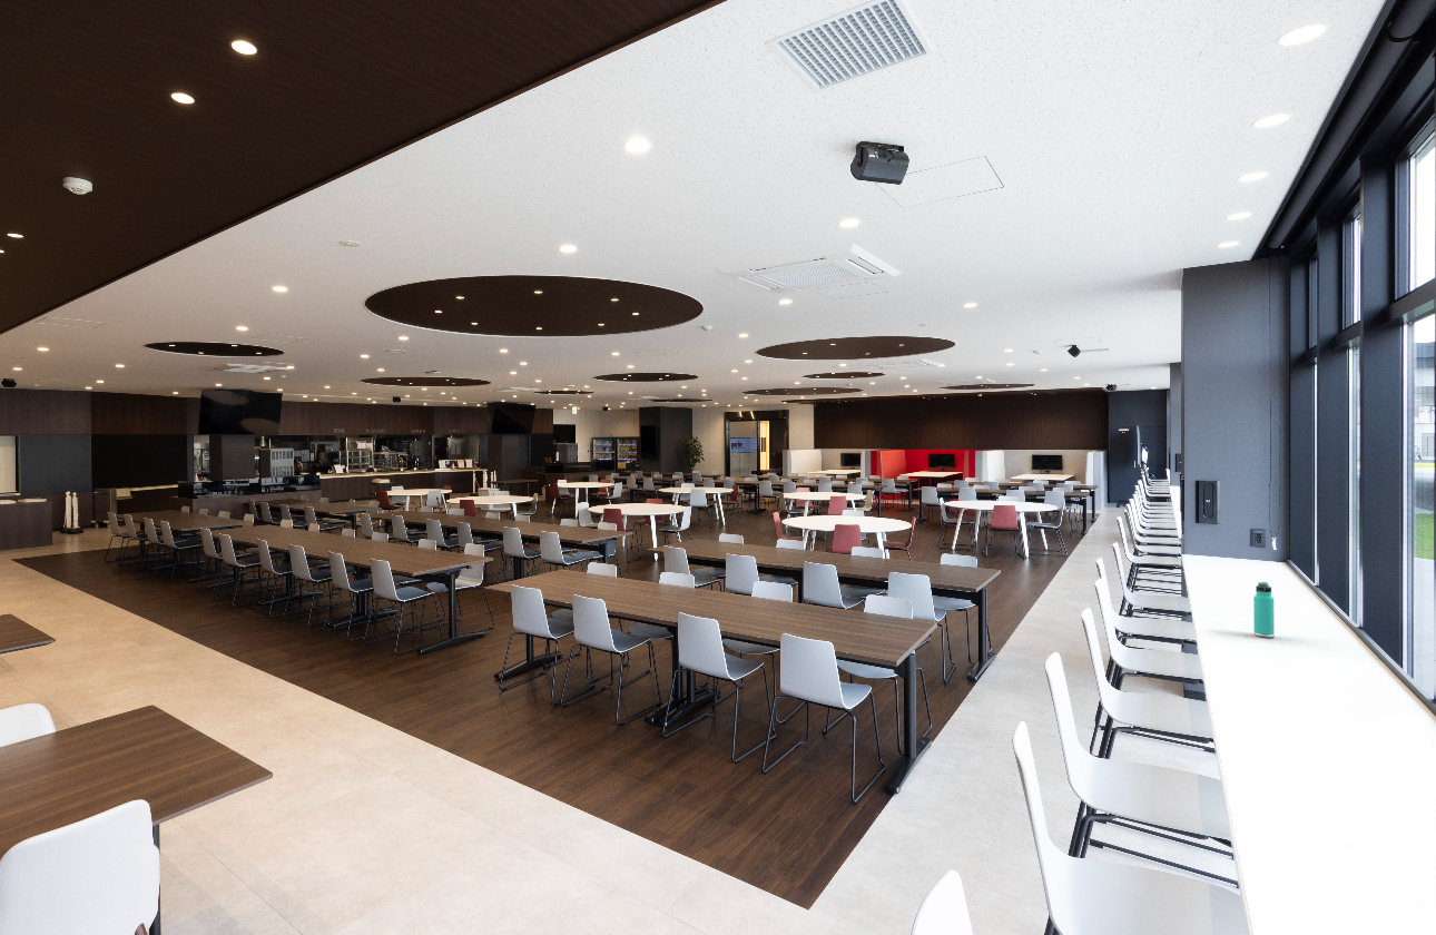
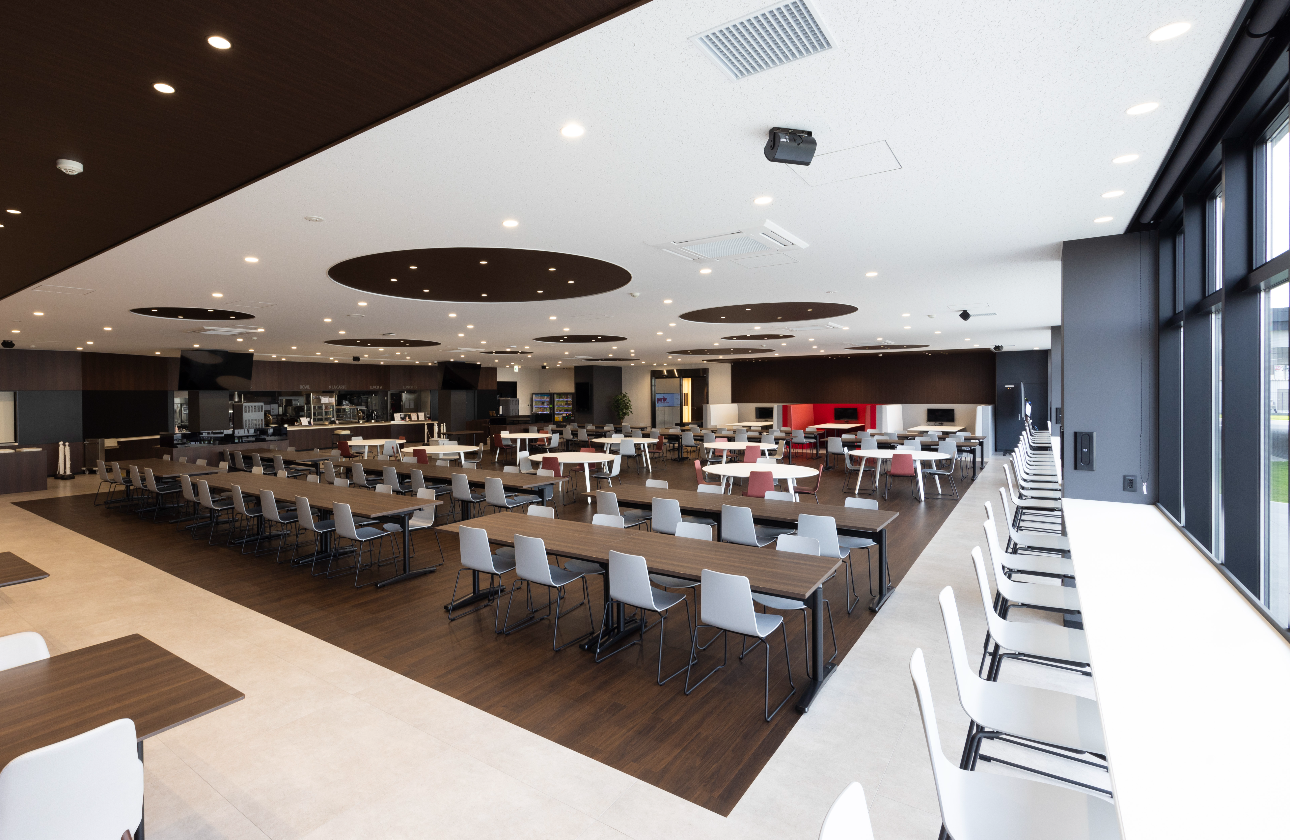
- thermos bottle [1252,581,1276,639]
